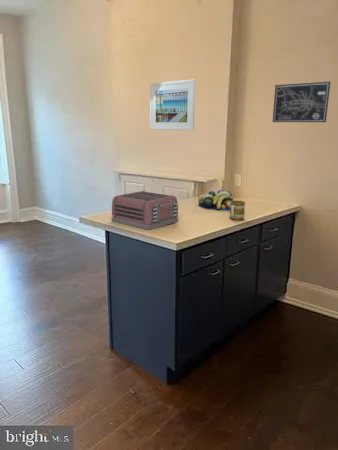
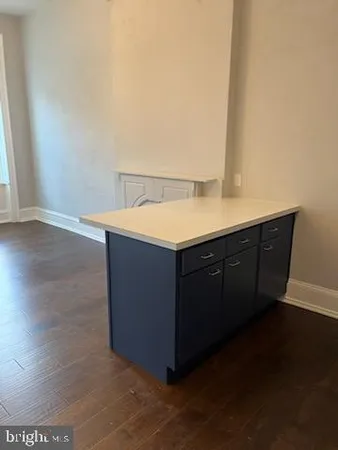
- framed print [149,79,196,131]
- fruit bowl [197,189,234,211]
- mug [228,200,246,221]
- toaster [111,190,179,231]
- wall art [272,81,331,123]
